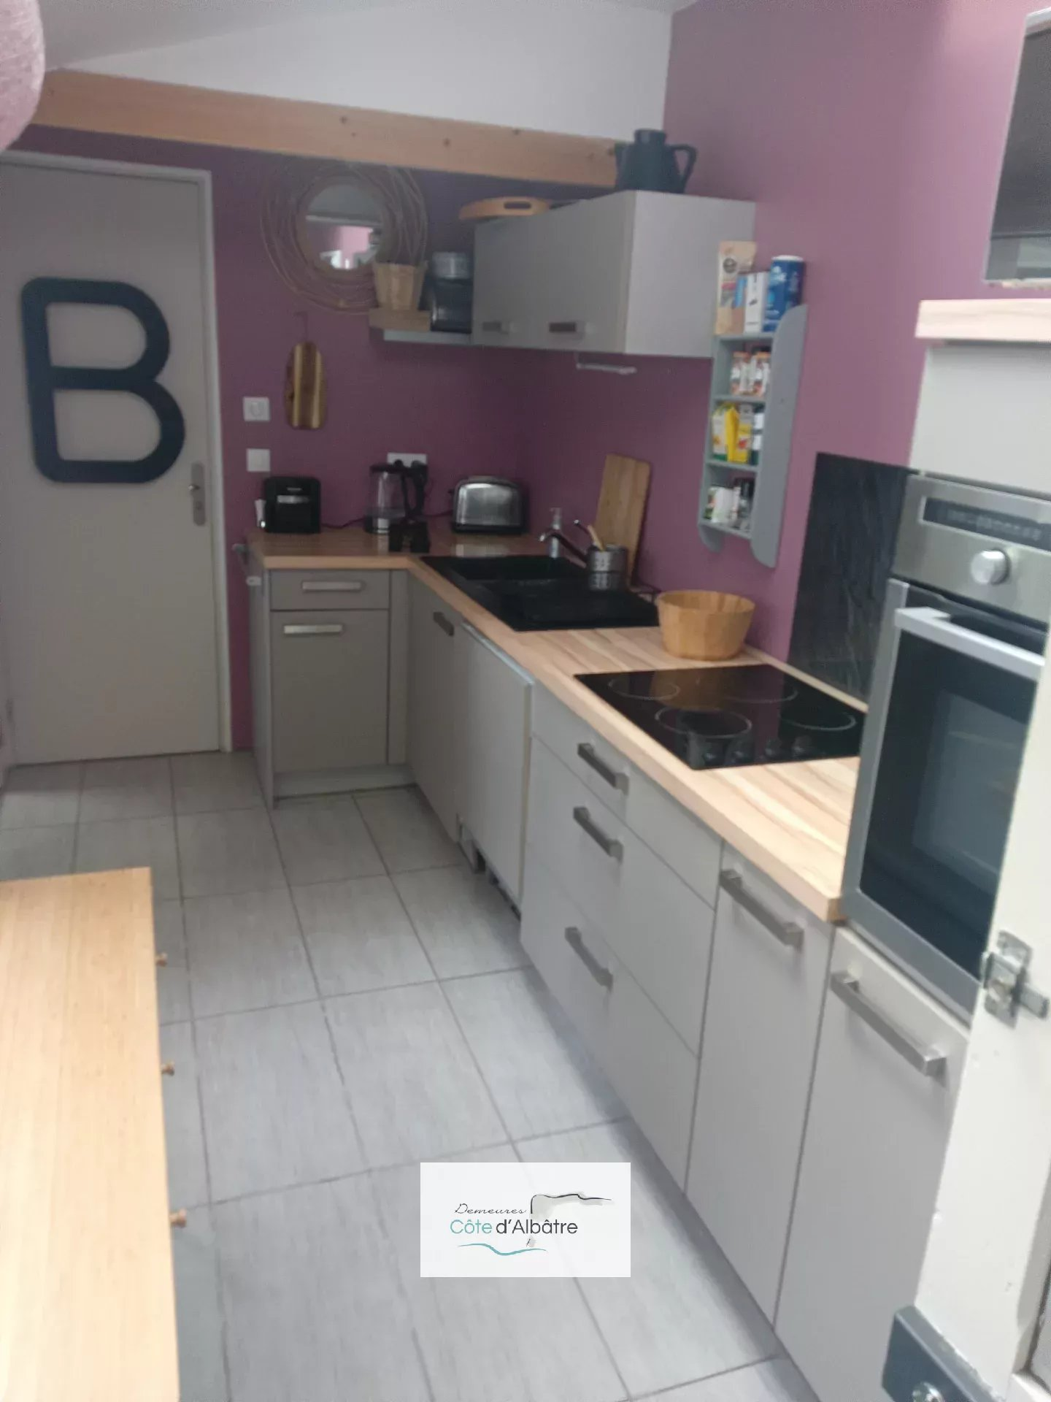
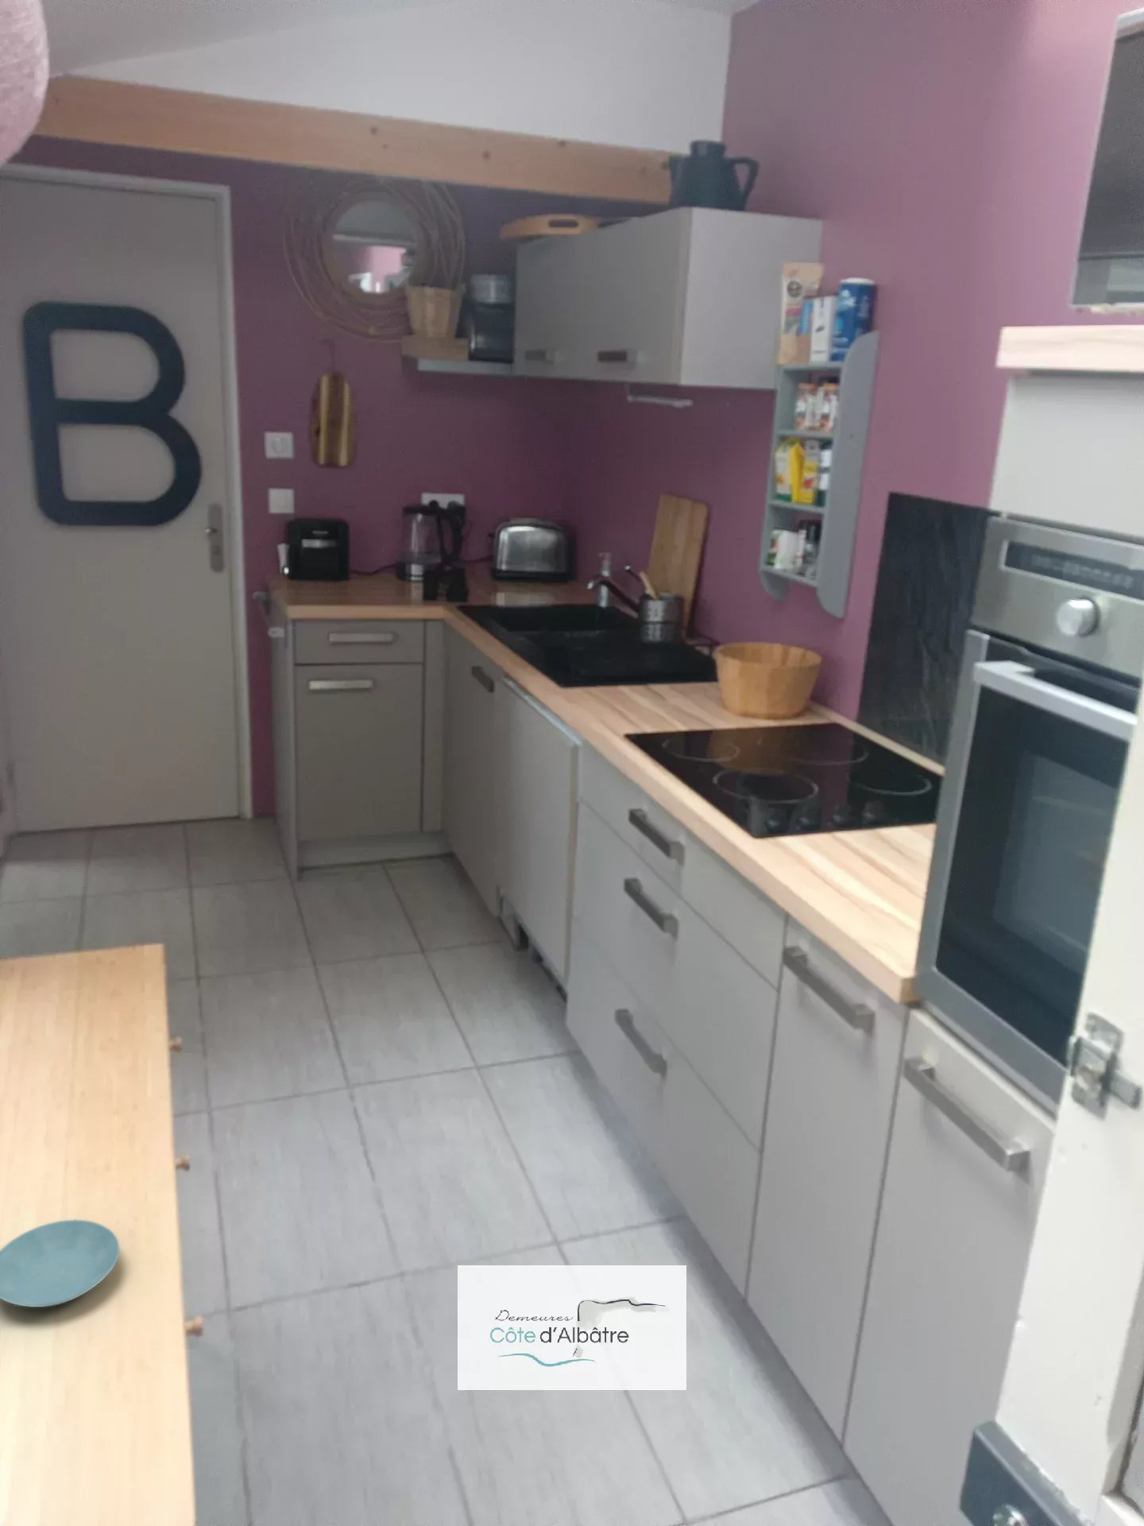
+ saucer [0,1220,120,1309]
